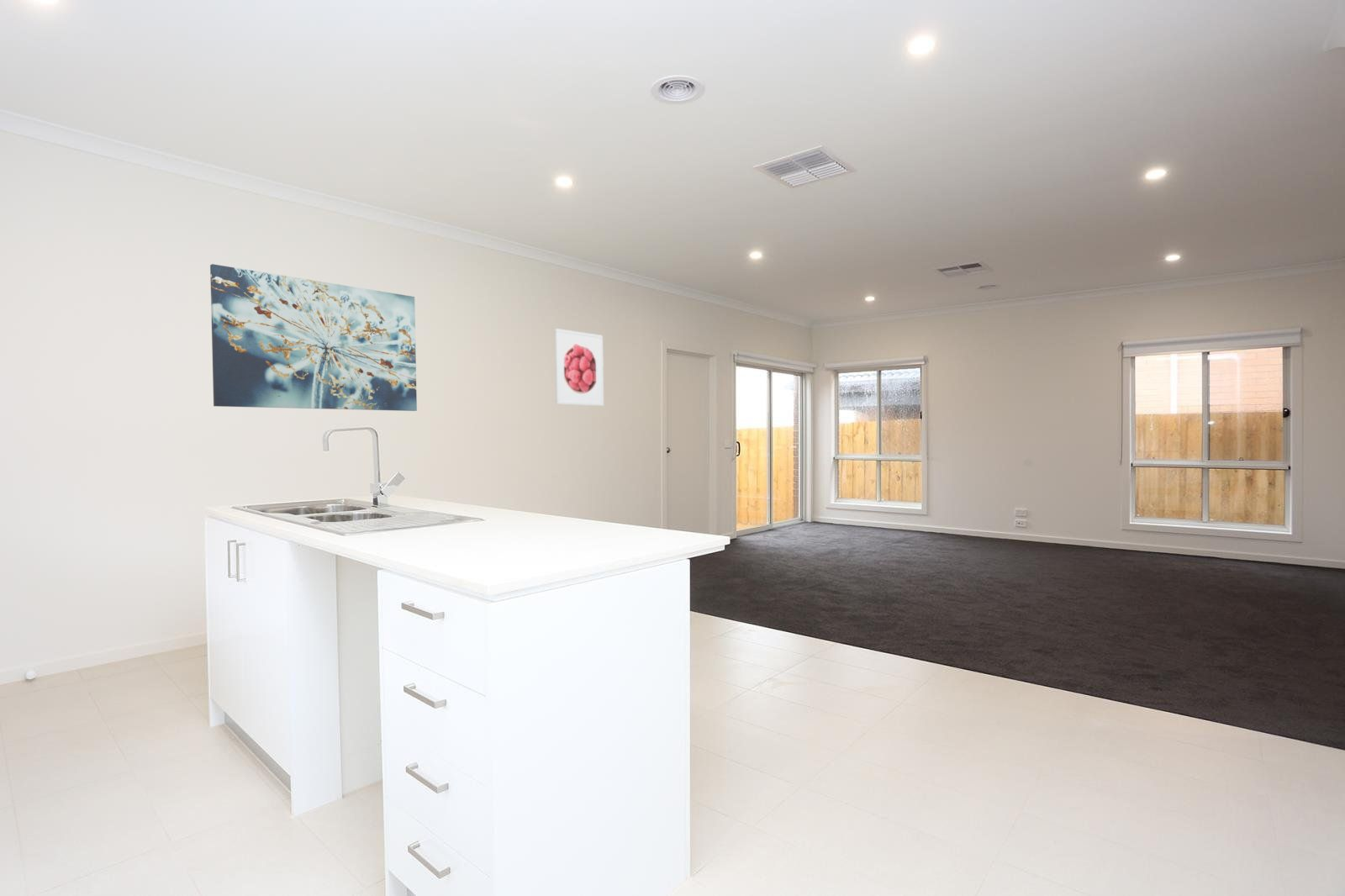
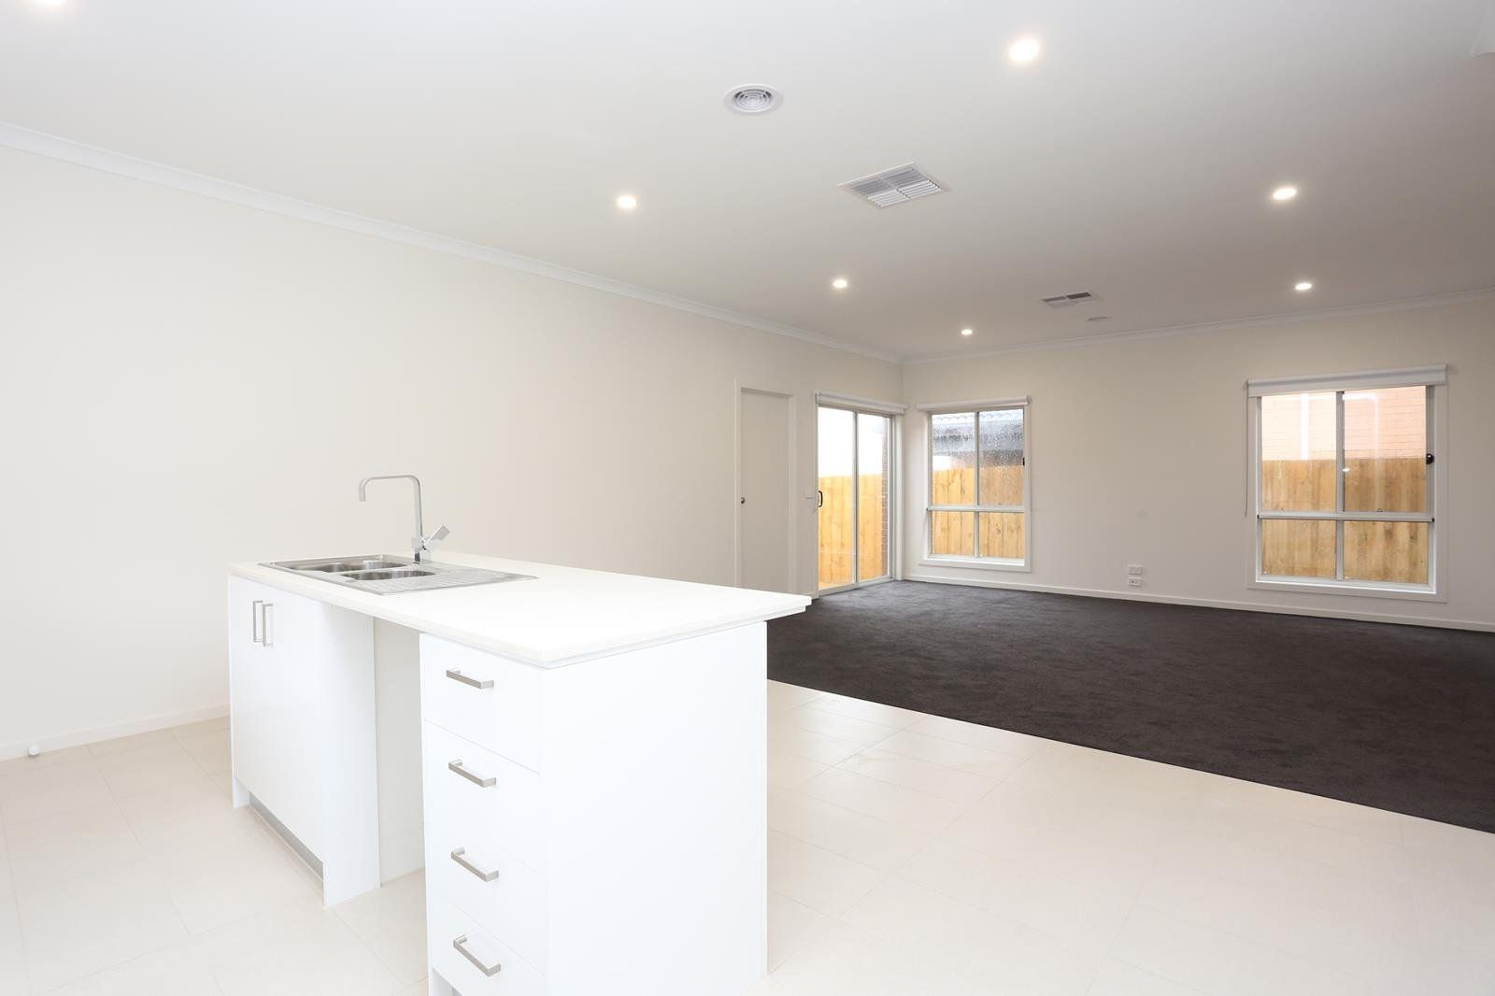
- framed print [554,328,604,407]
- wall art [209,263,418,412]
